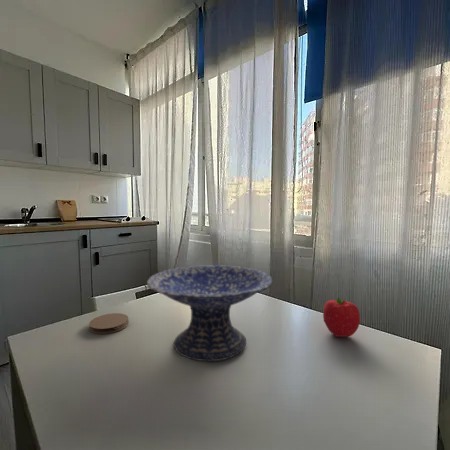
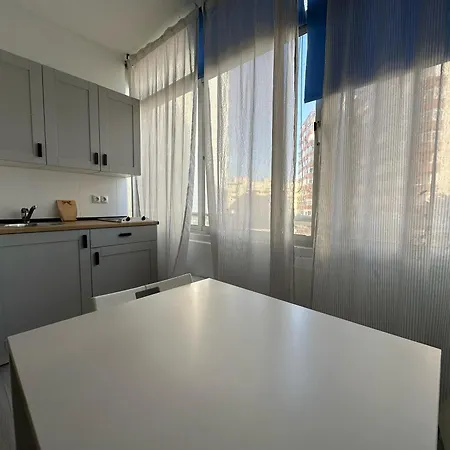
- coaster [88,312,130,335]
- fruit [322,297,361,338]
- decorative bowl [146,264,274,362]
